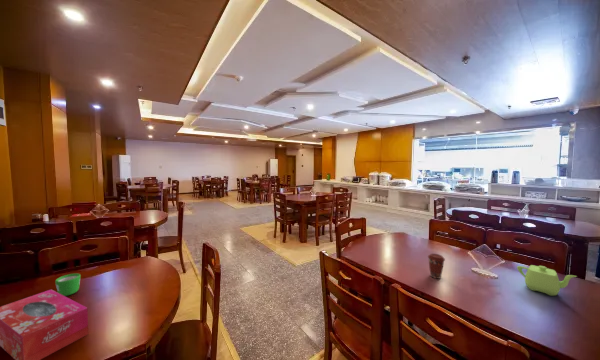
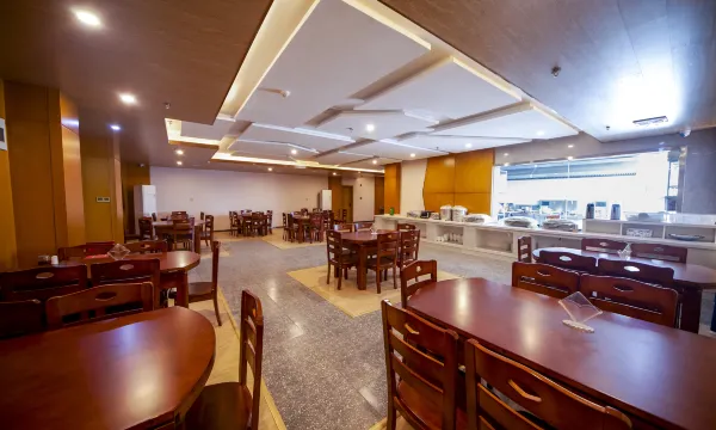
- teapot [516,264,578,297]
- coffee cup [427,253,446,280]
- mug [54,273,81,297]
- tissue box [0,289,89,360]
